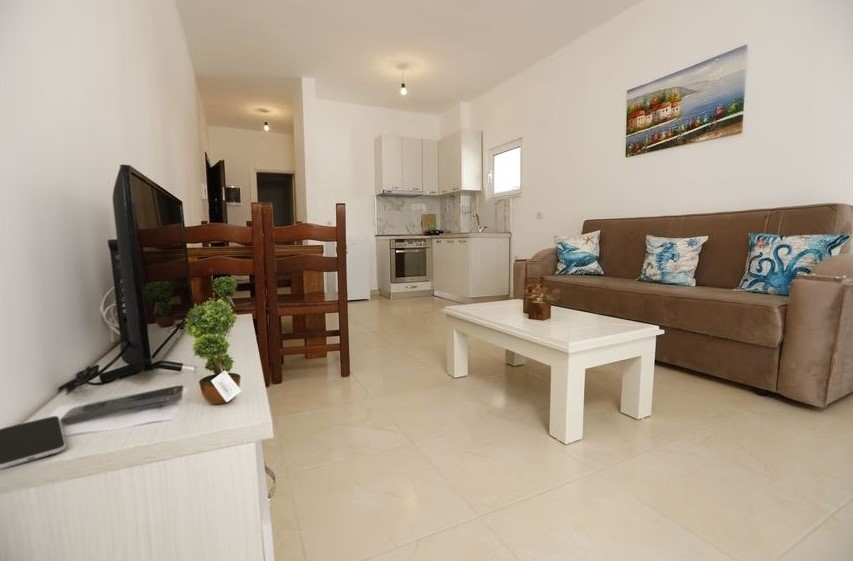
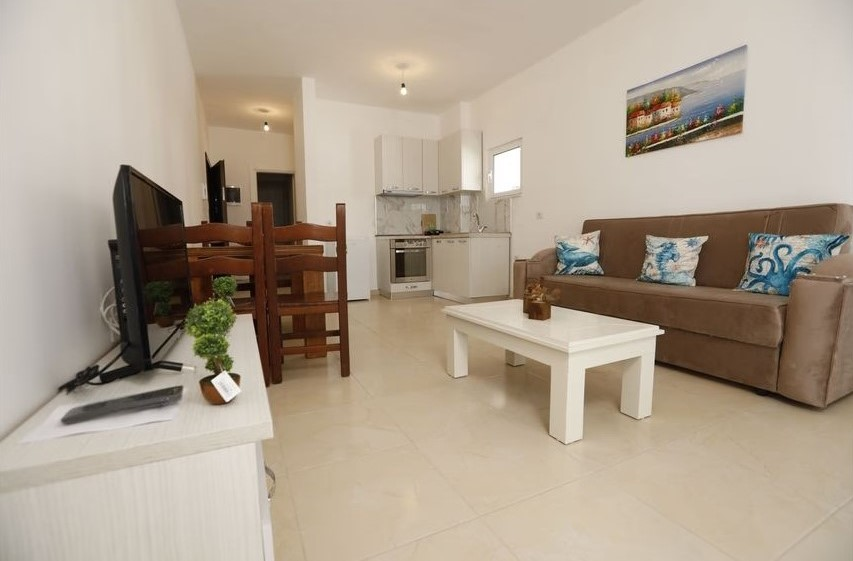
- smartphone [0,415,67,470]
